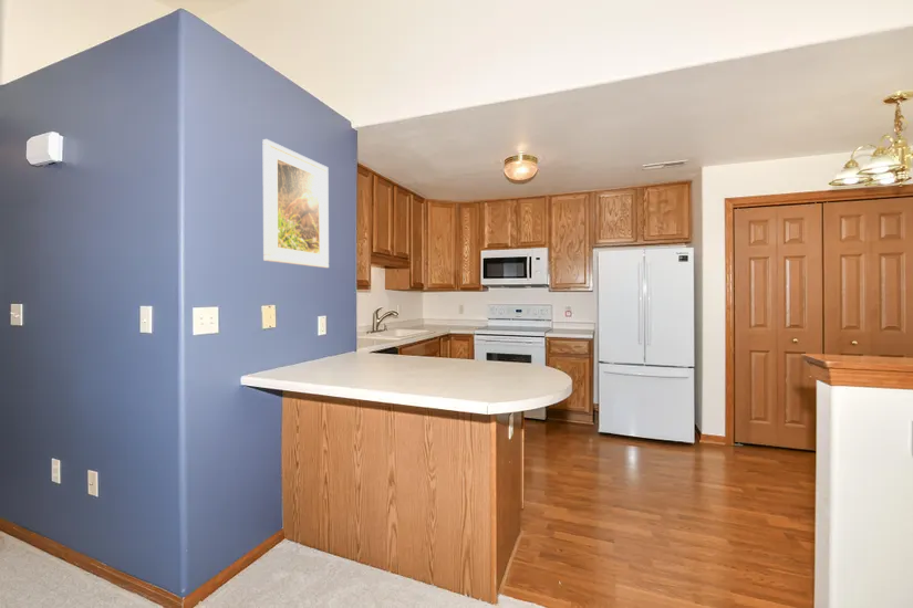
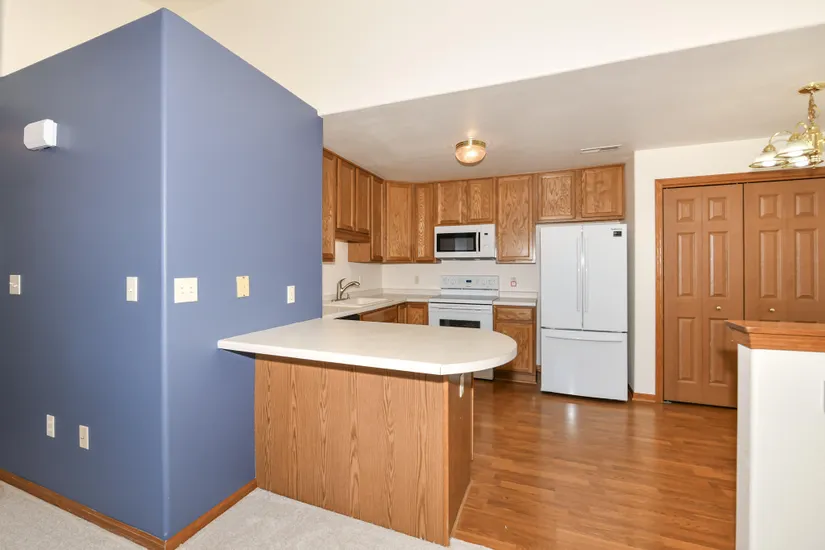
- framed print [261,138,330,269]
